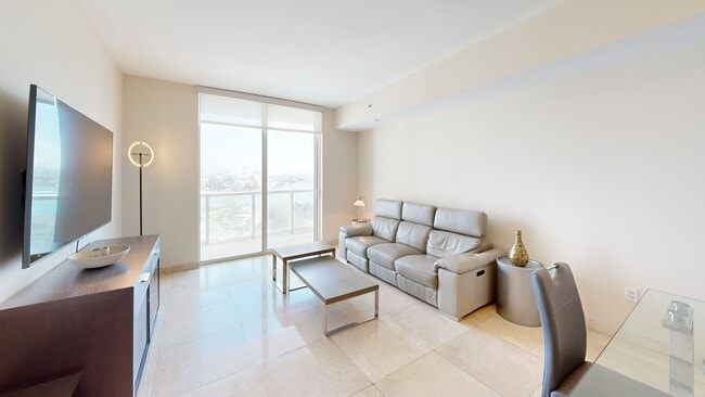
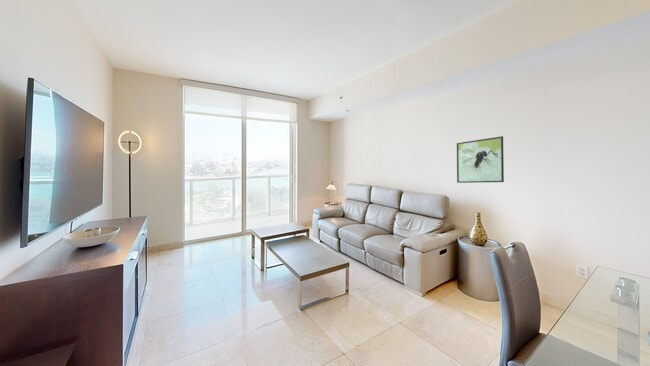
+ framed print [456,135,505,184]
